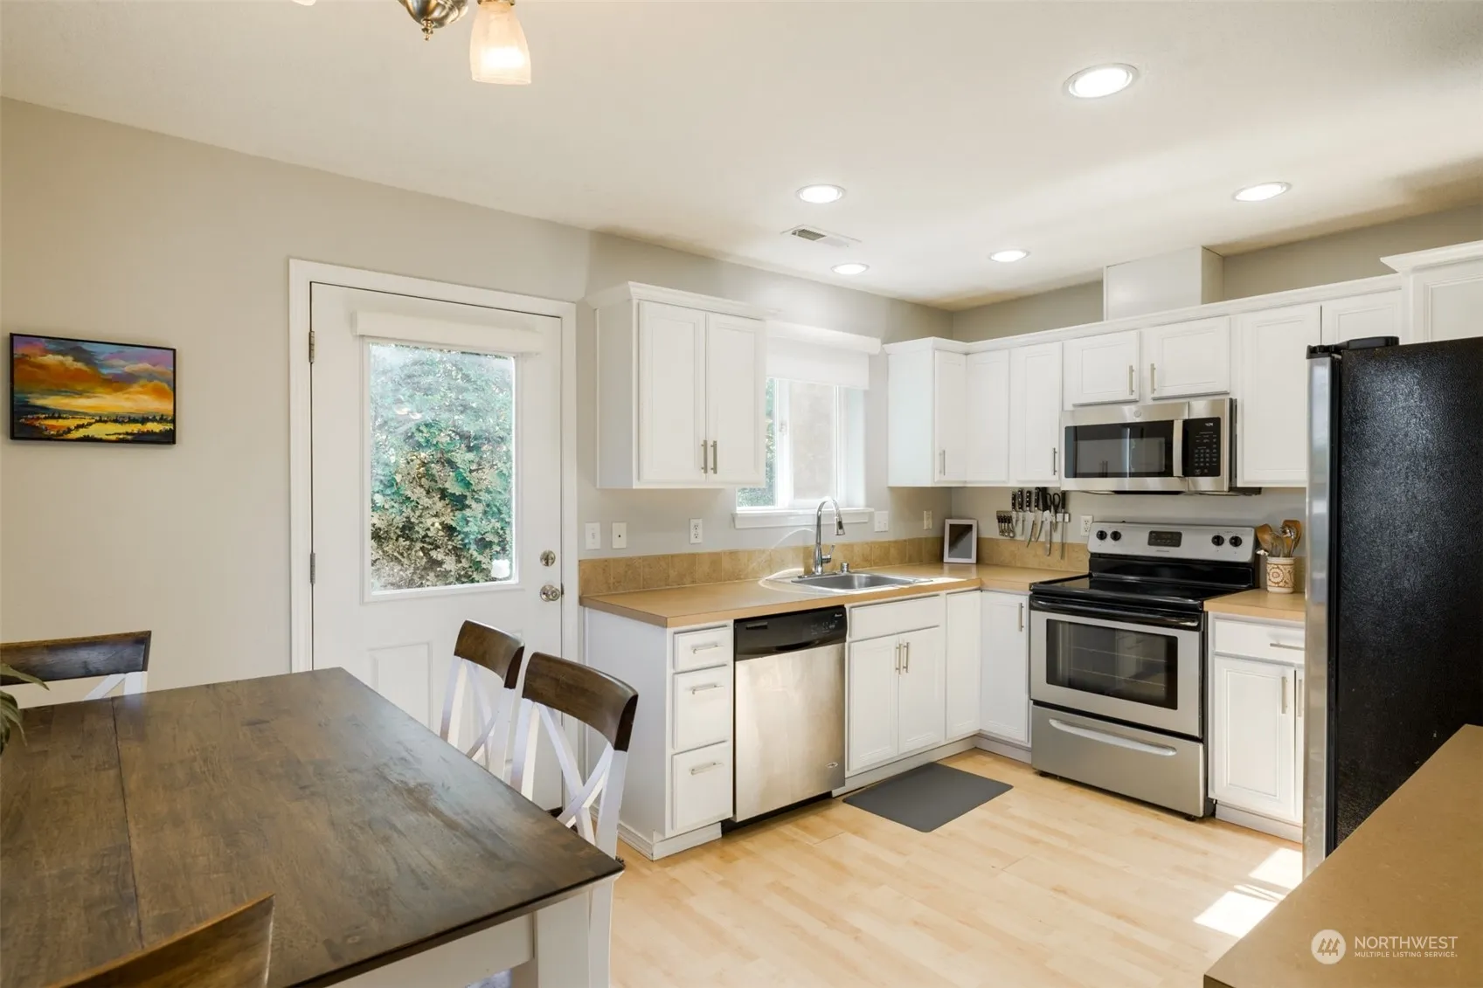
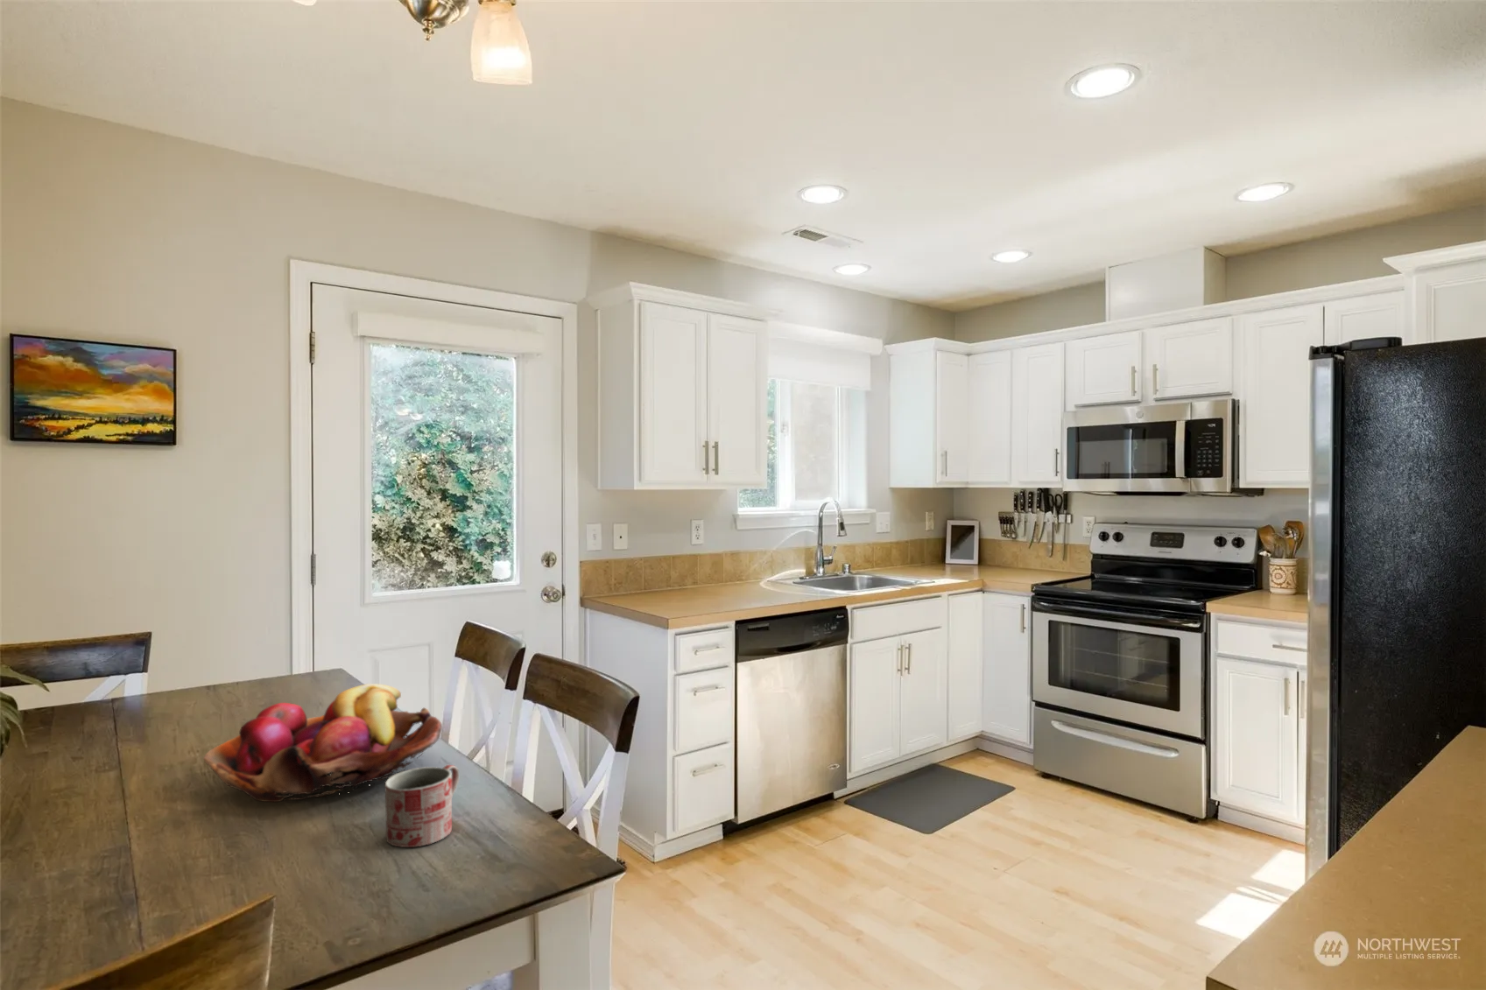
+ fruit basket [202,683,443,802]
+ mug [384,765,460,849]
